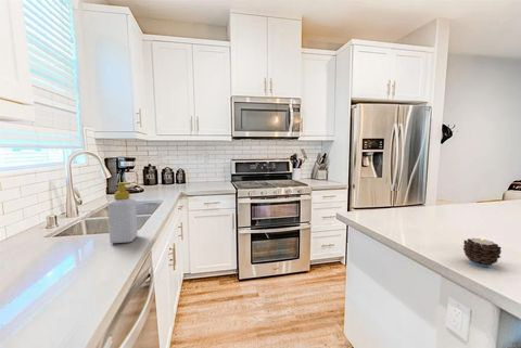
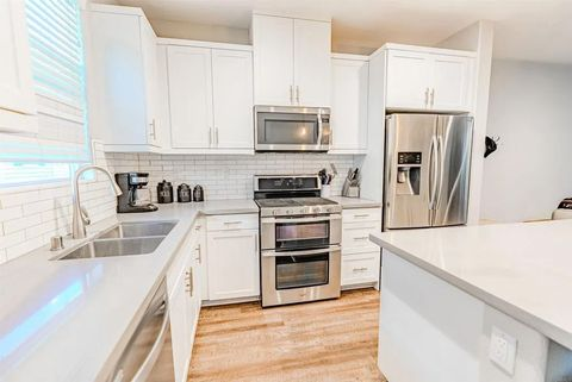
- candle [462,236,503,268]
- soap bottle [107,181,139,244]
